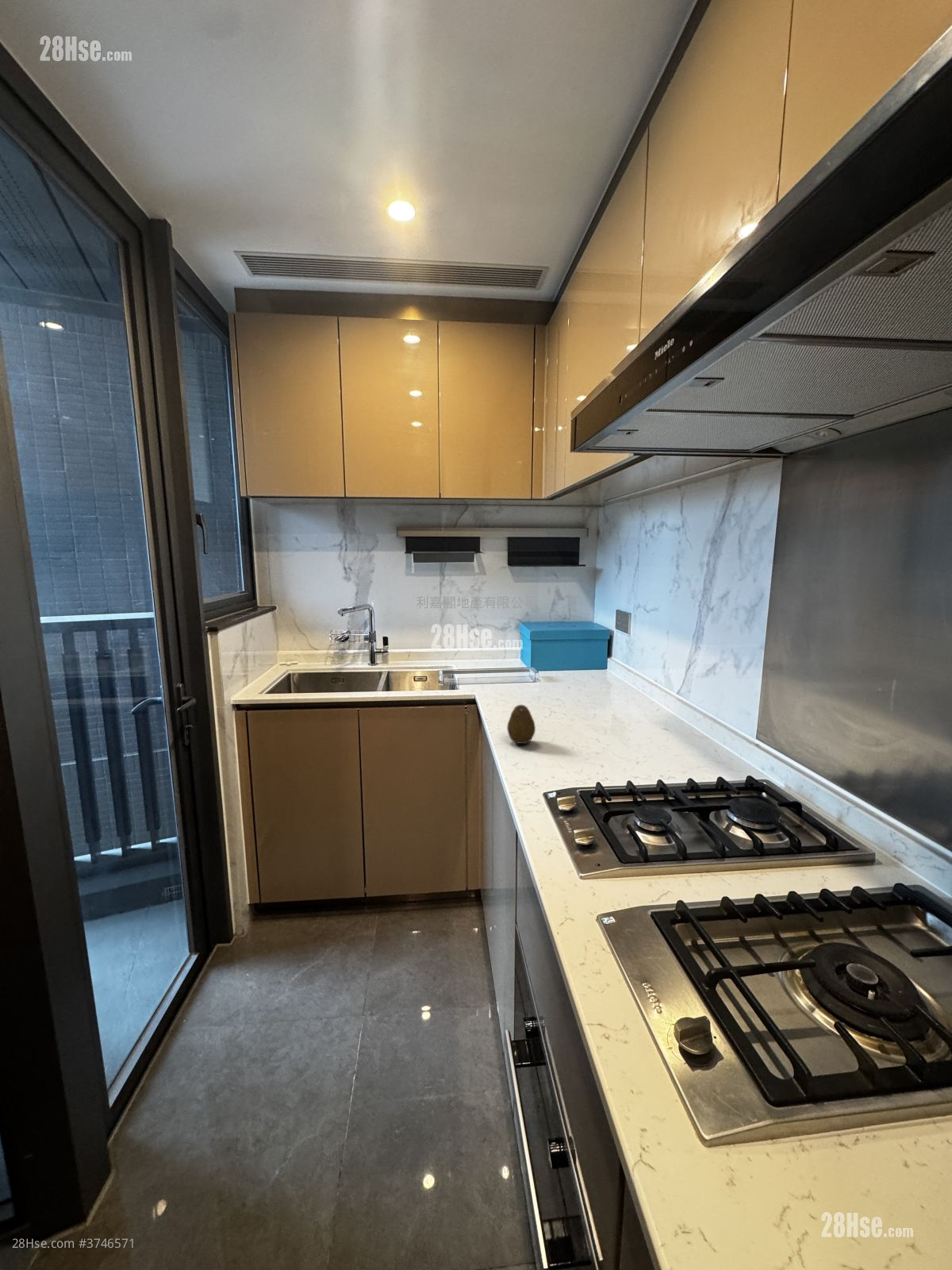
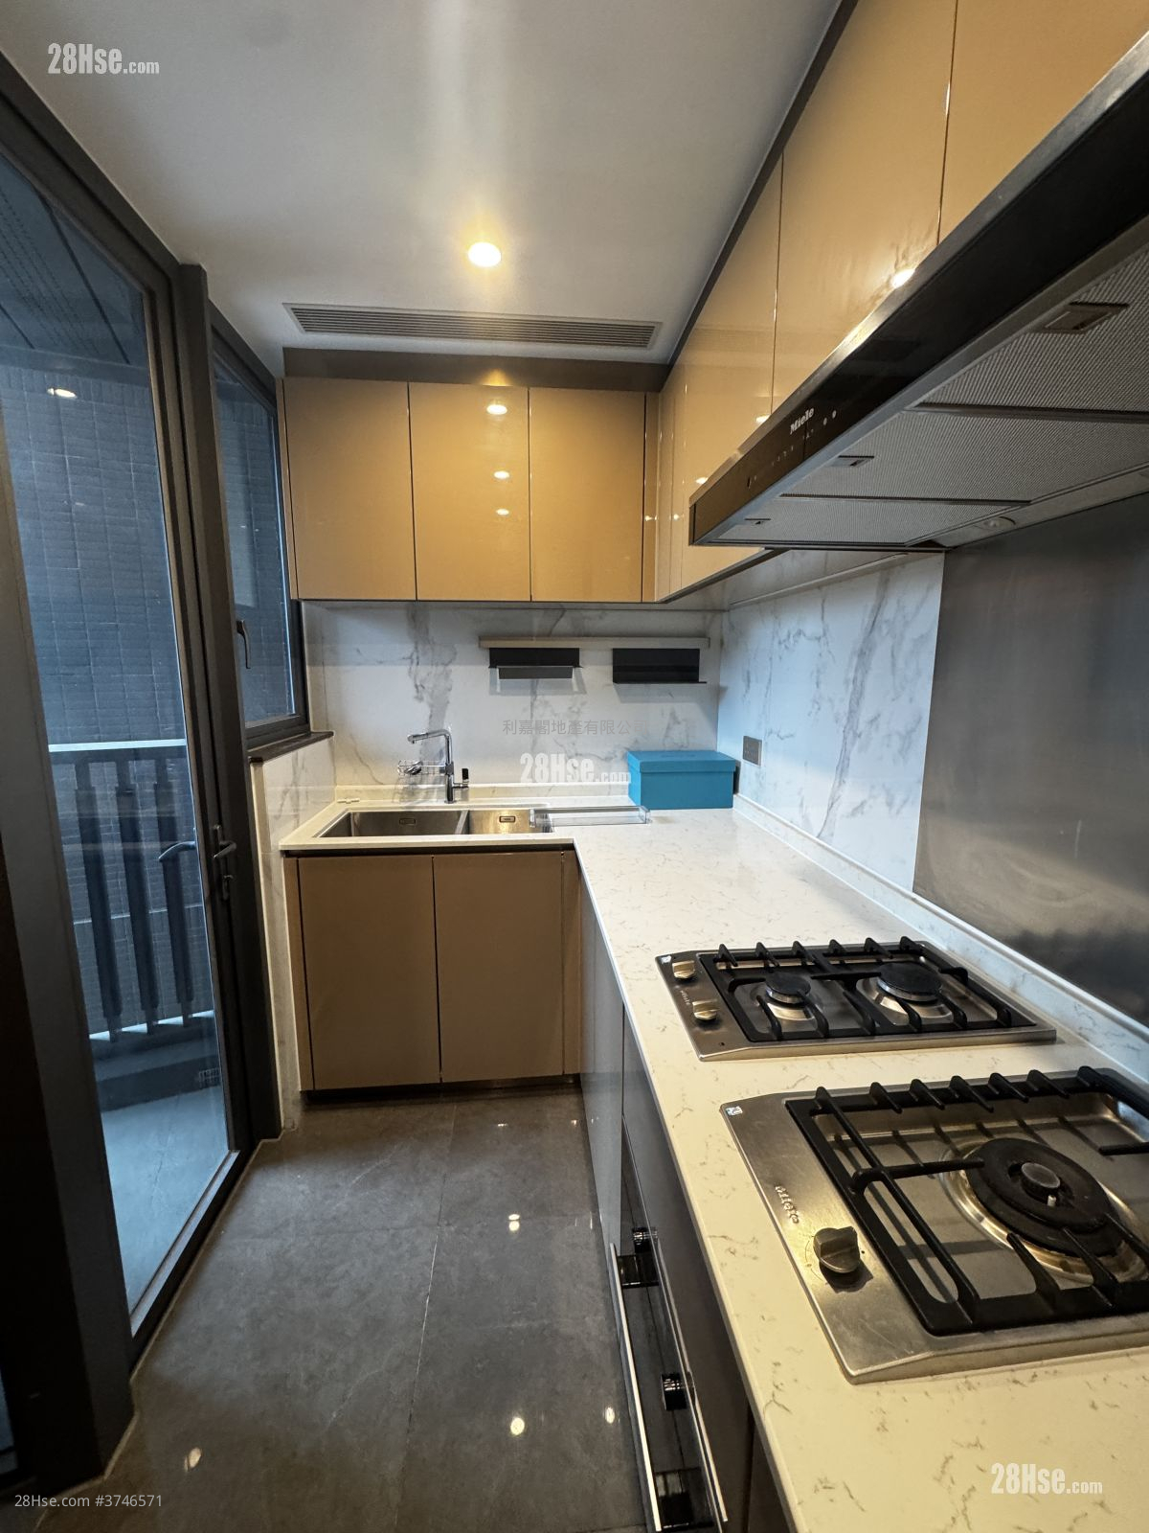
- fruit [506,704,536,745]
